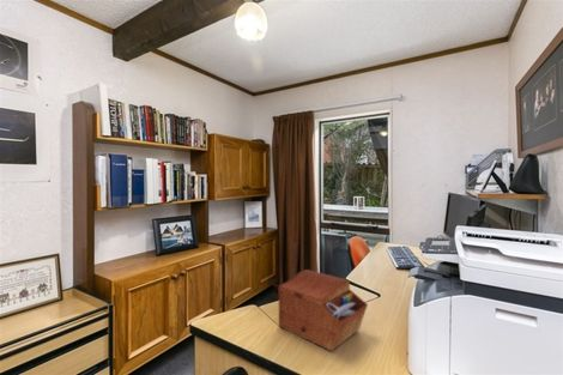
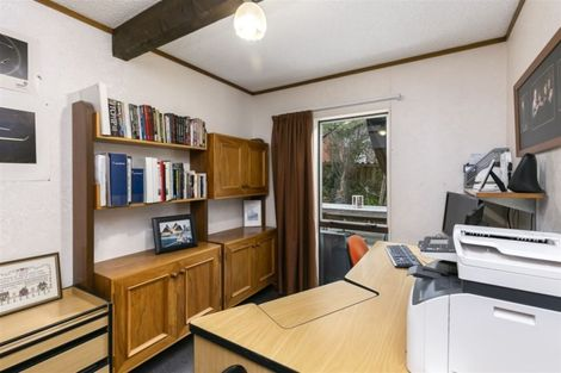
- sewing box [277,268,369,352]
